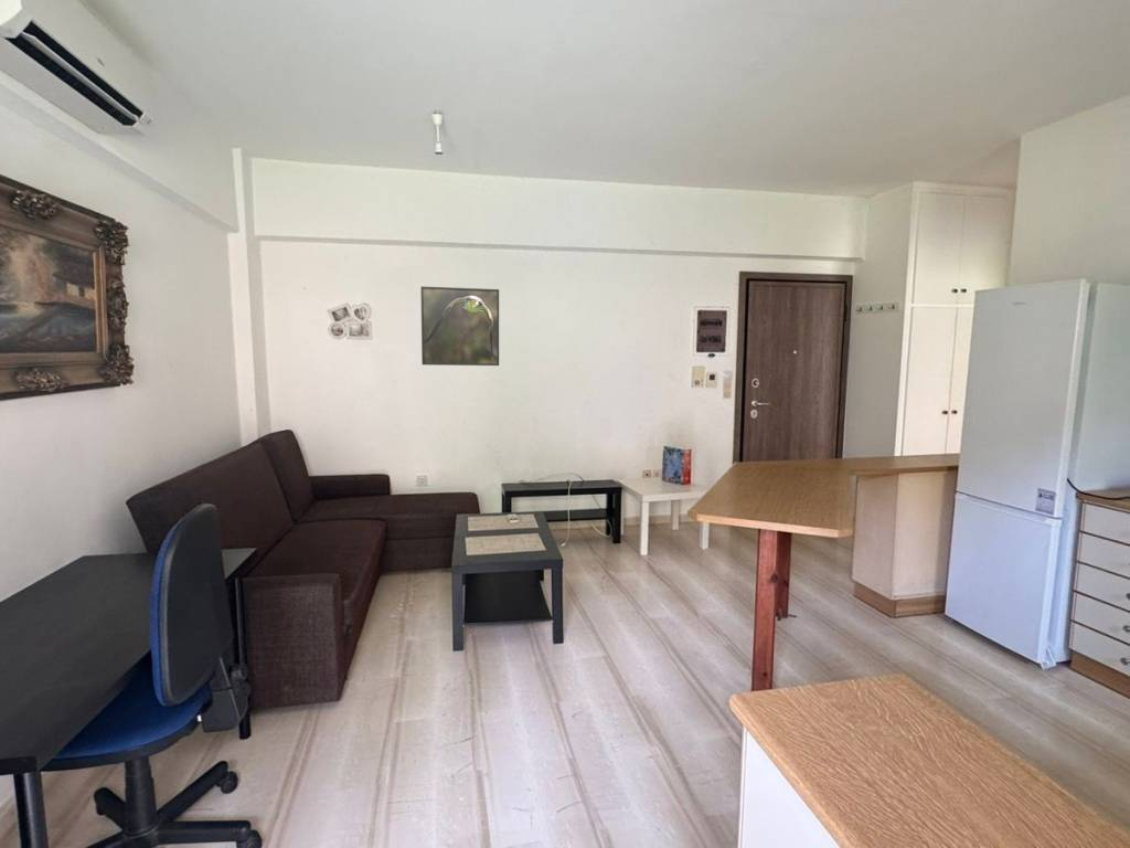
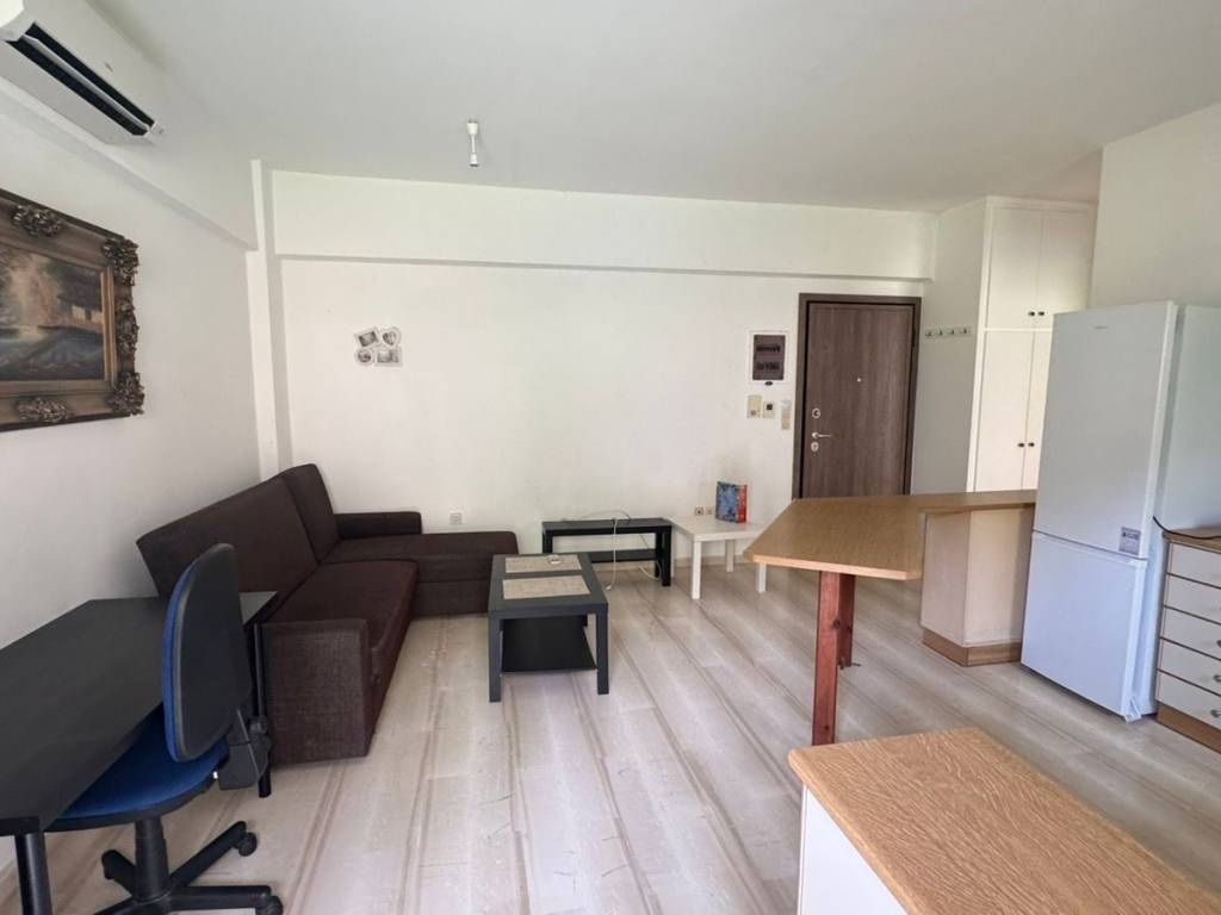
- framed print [419,285,500,367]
